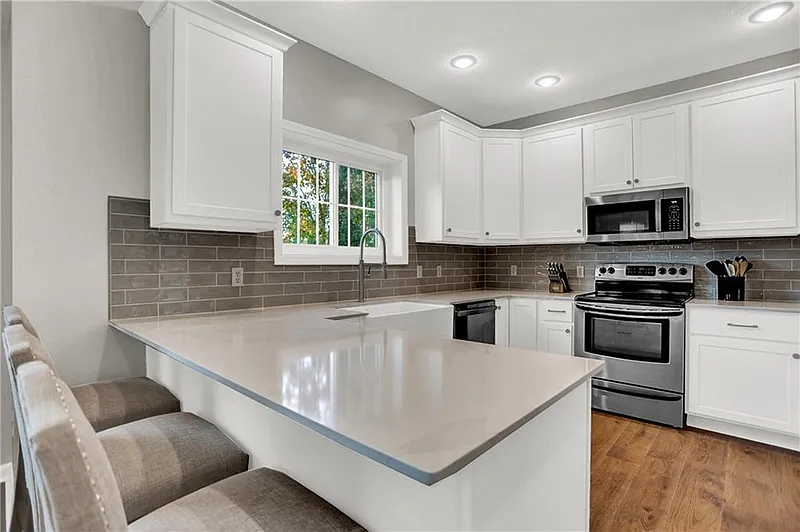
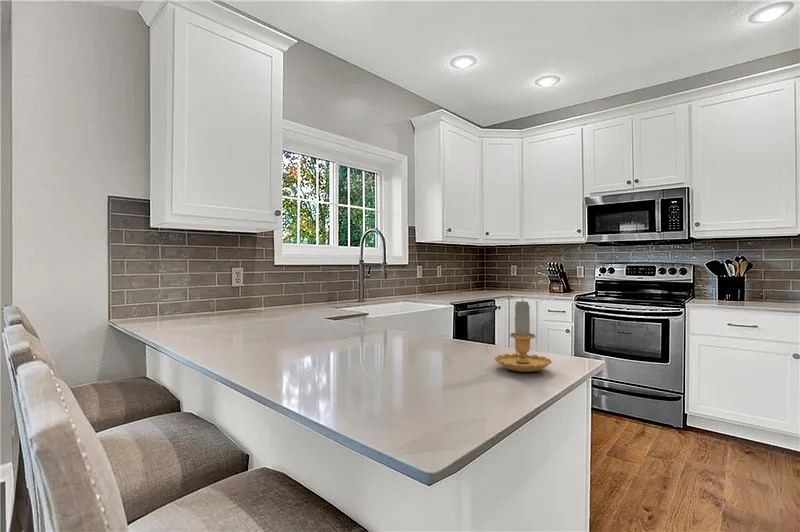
+ candle [494,297,553,373]
